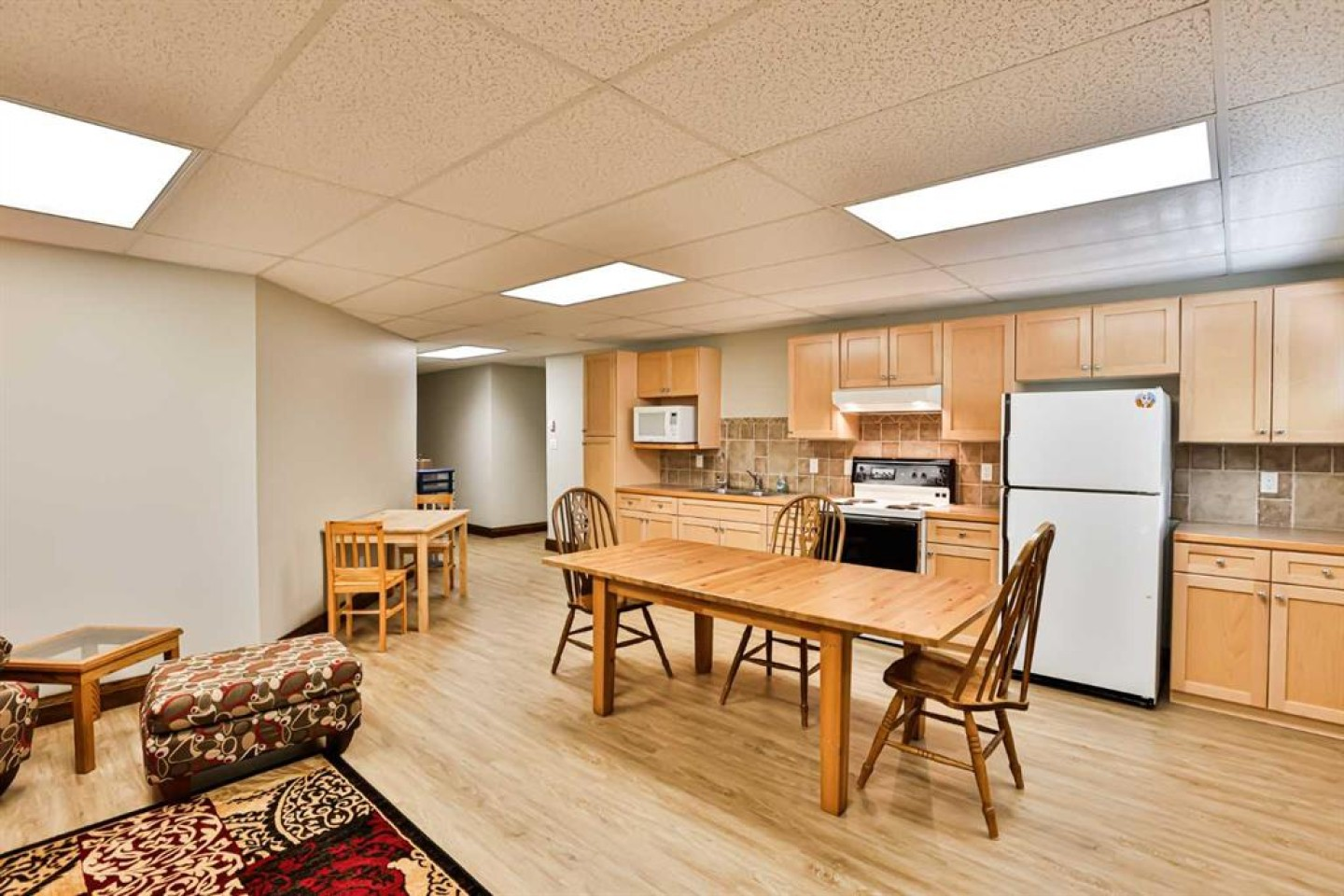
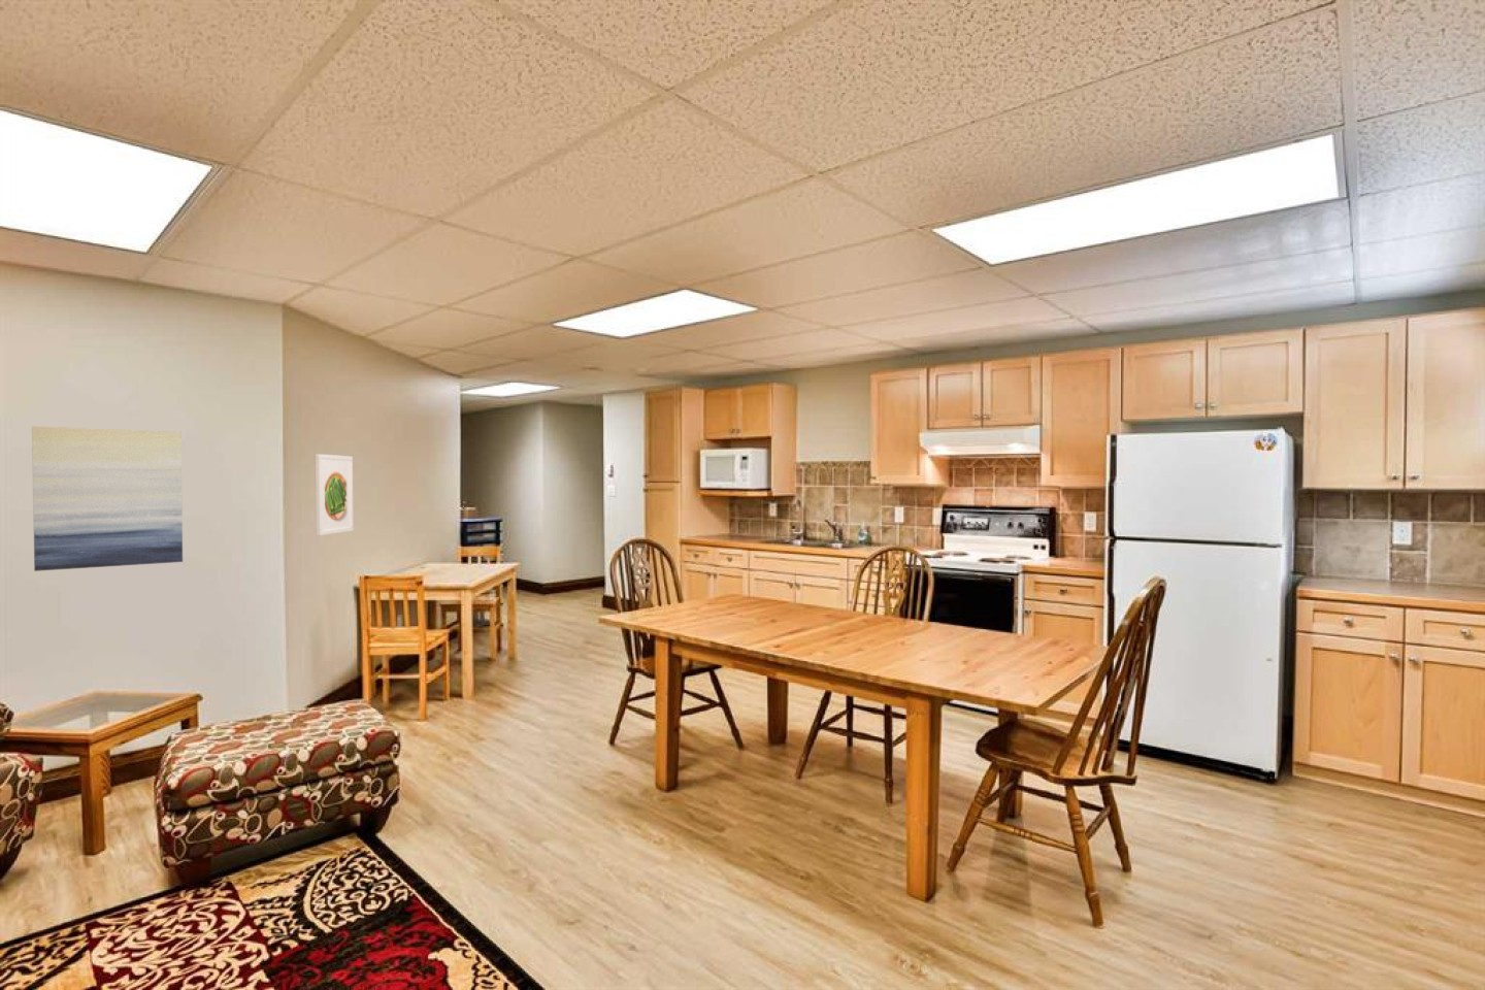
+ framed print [315,453,354,536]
+ wall art [31,425,183,572]
